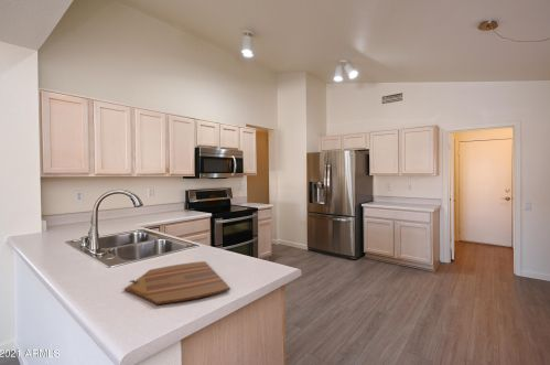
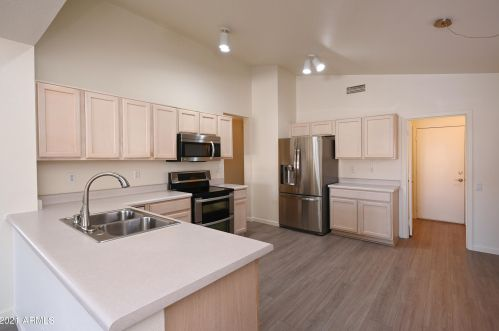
- cutting board [123,260,231,305]
